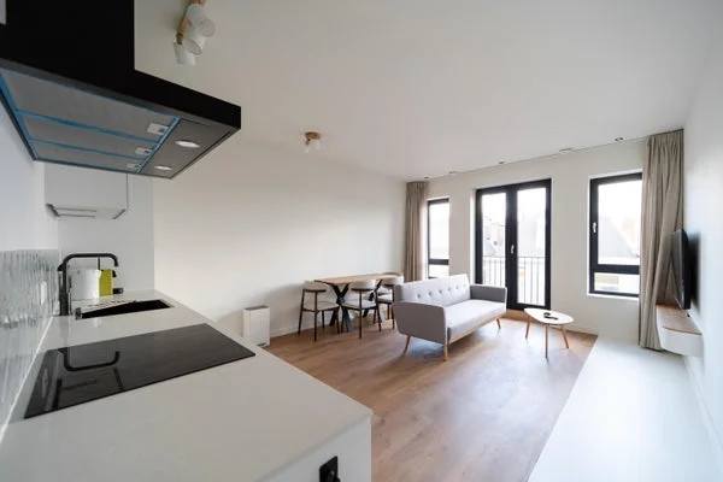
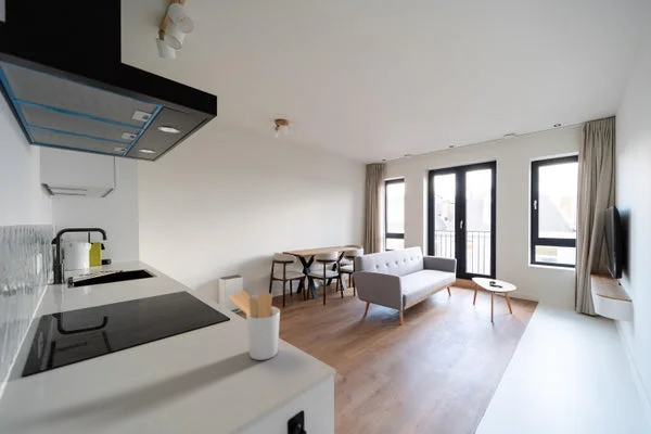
+ utensil holder [228,290,281,361]
